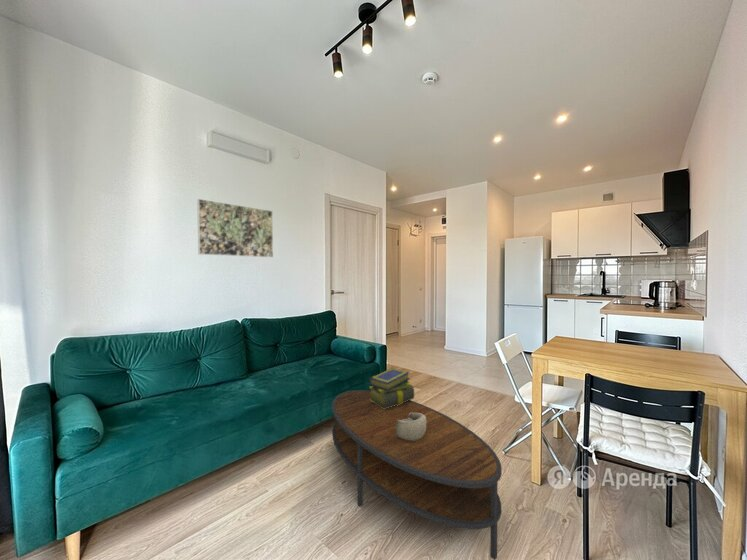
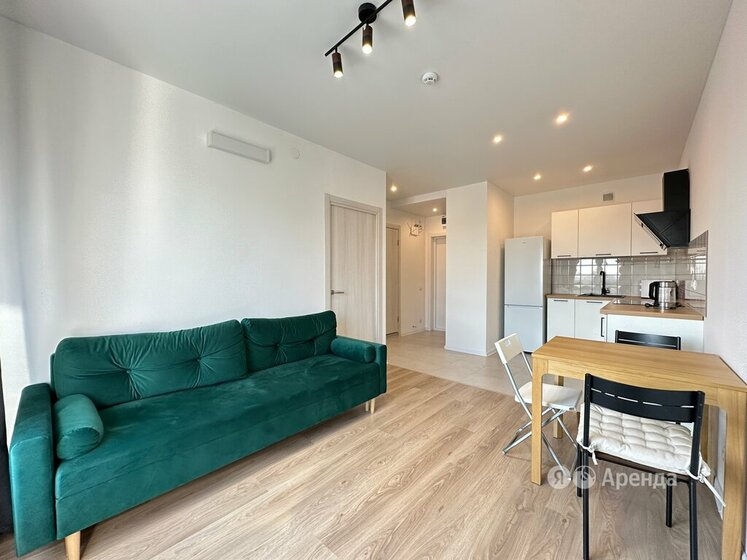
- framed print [196,198,274,258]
- decorative bowl [395,413,427,441]
- coffee table [331,389,503,560]
- stack of books [368,367,415,409]
